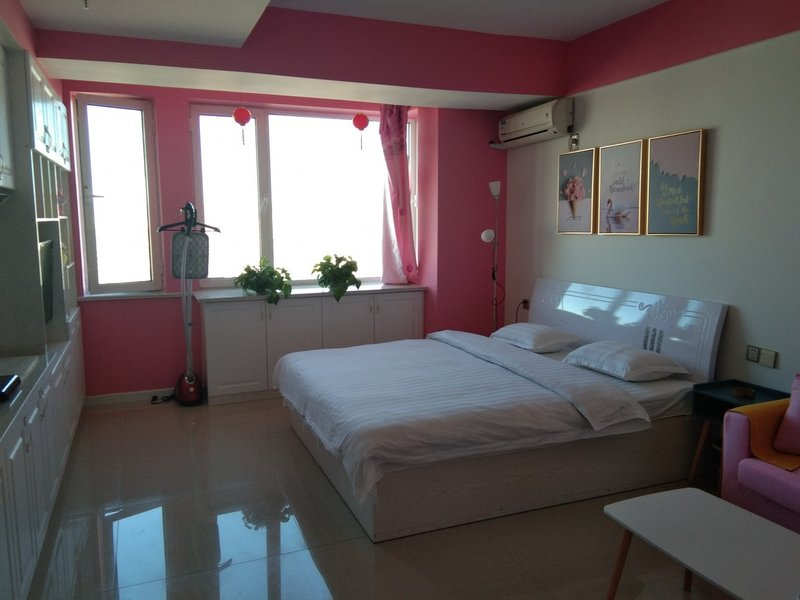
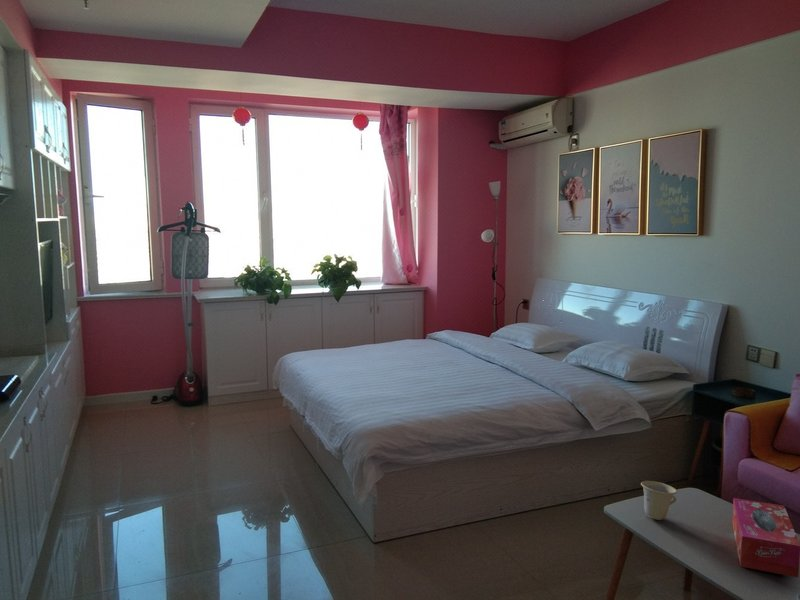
+ cup [640,480,678,521]
+ tissue box [731,497,800,578]
